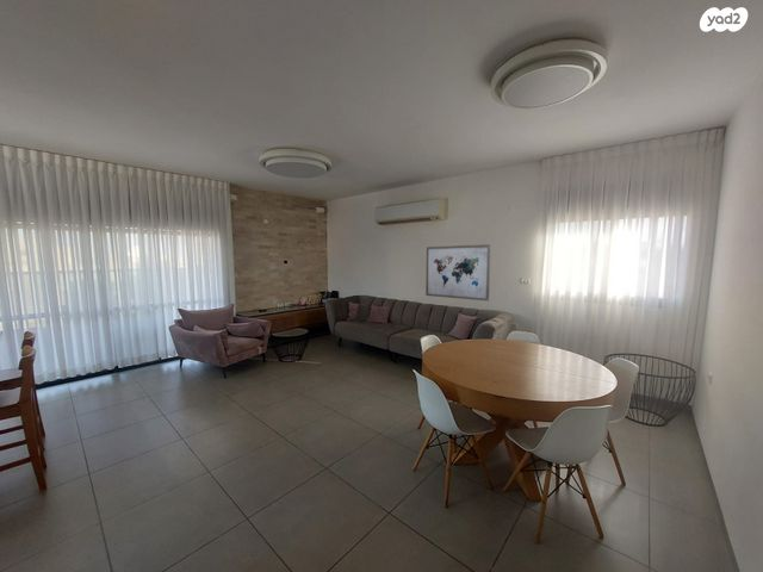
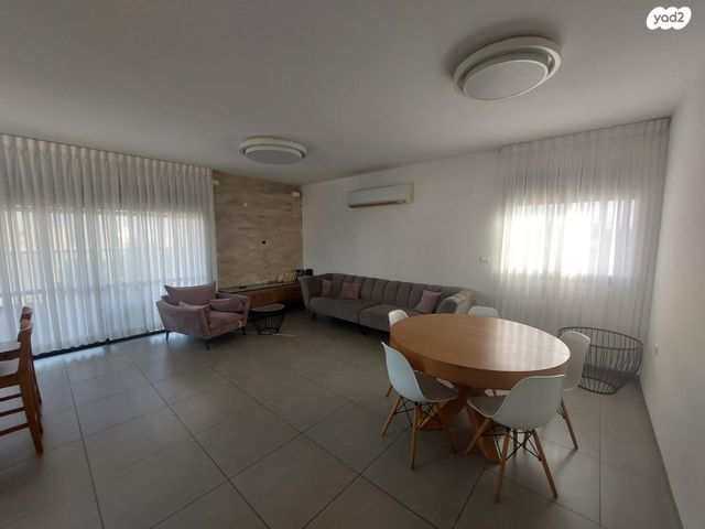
- wall art [424,243,492,303]
